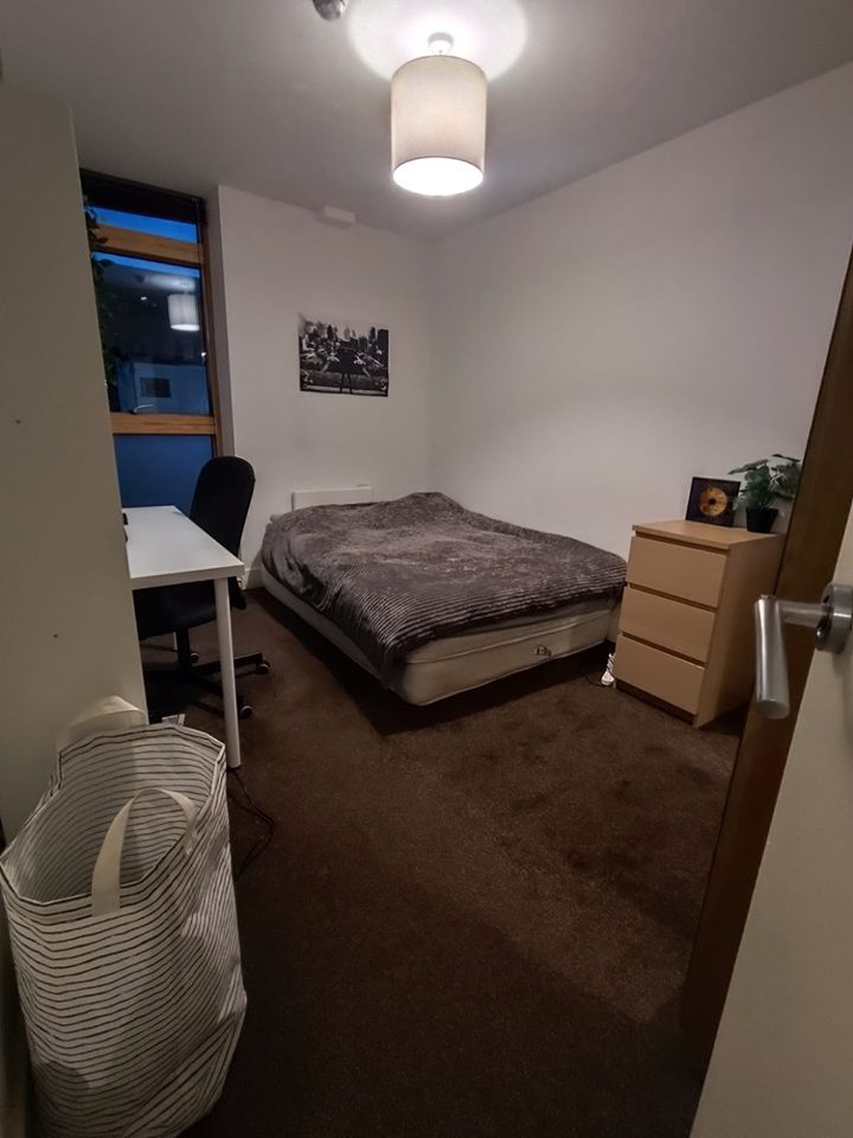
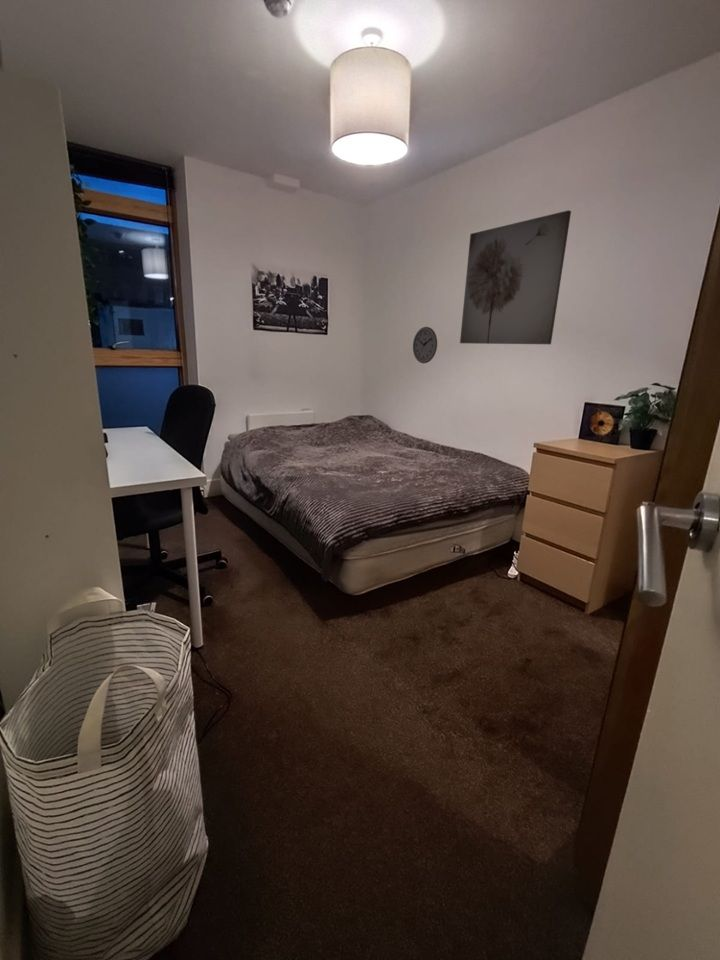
+ wall clock [412,326,438,364]
+ wall art [459,209,572,345]
